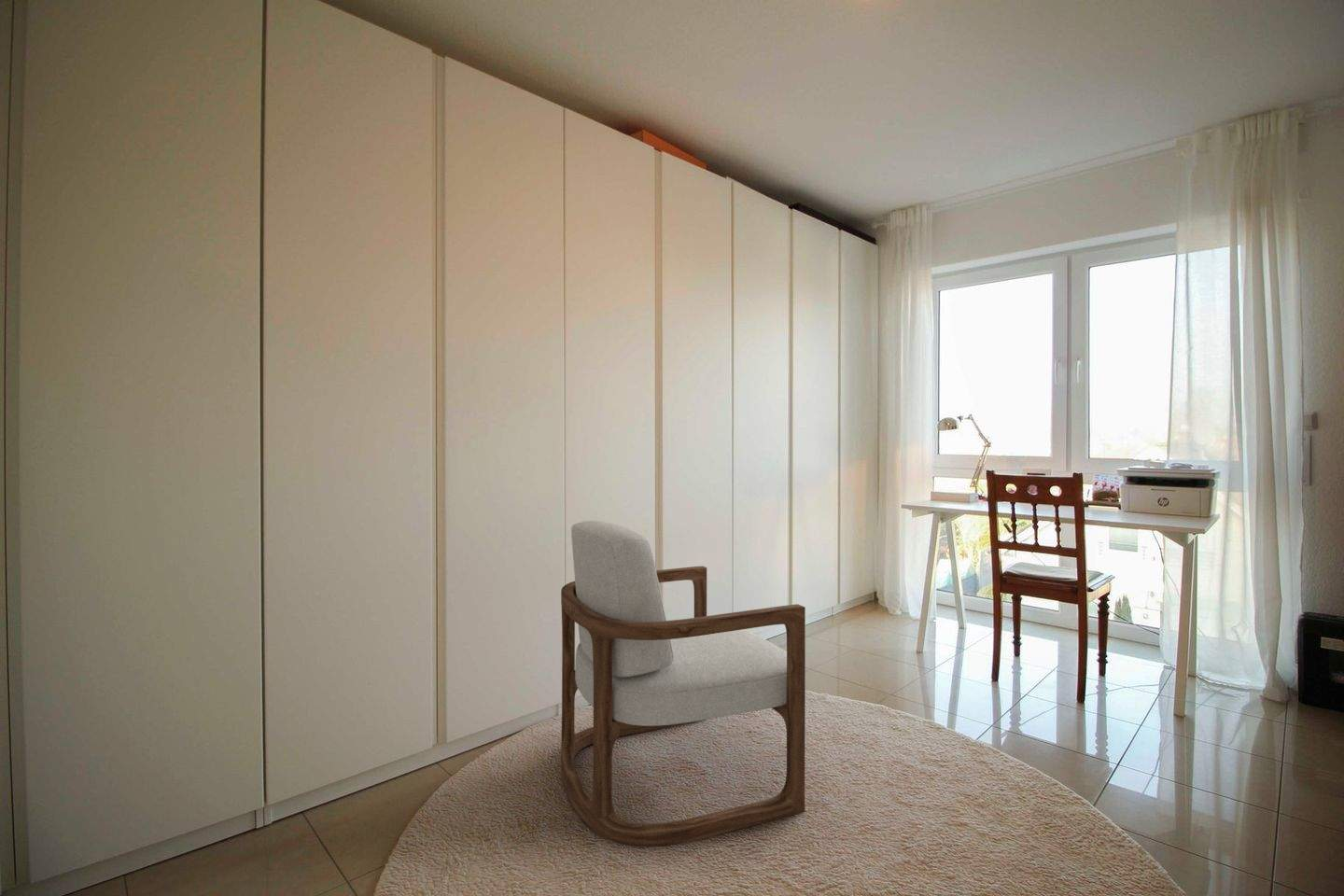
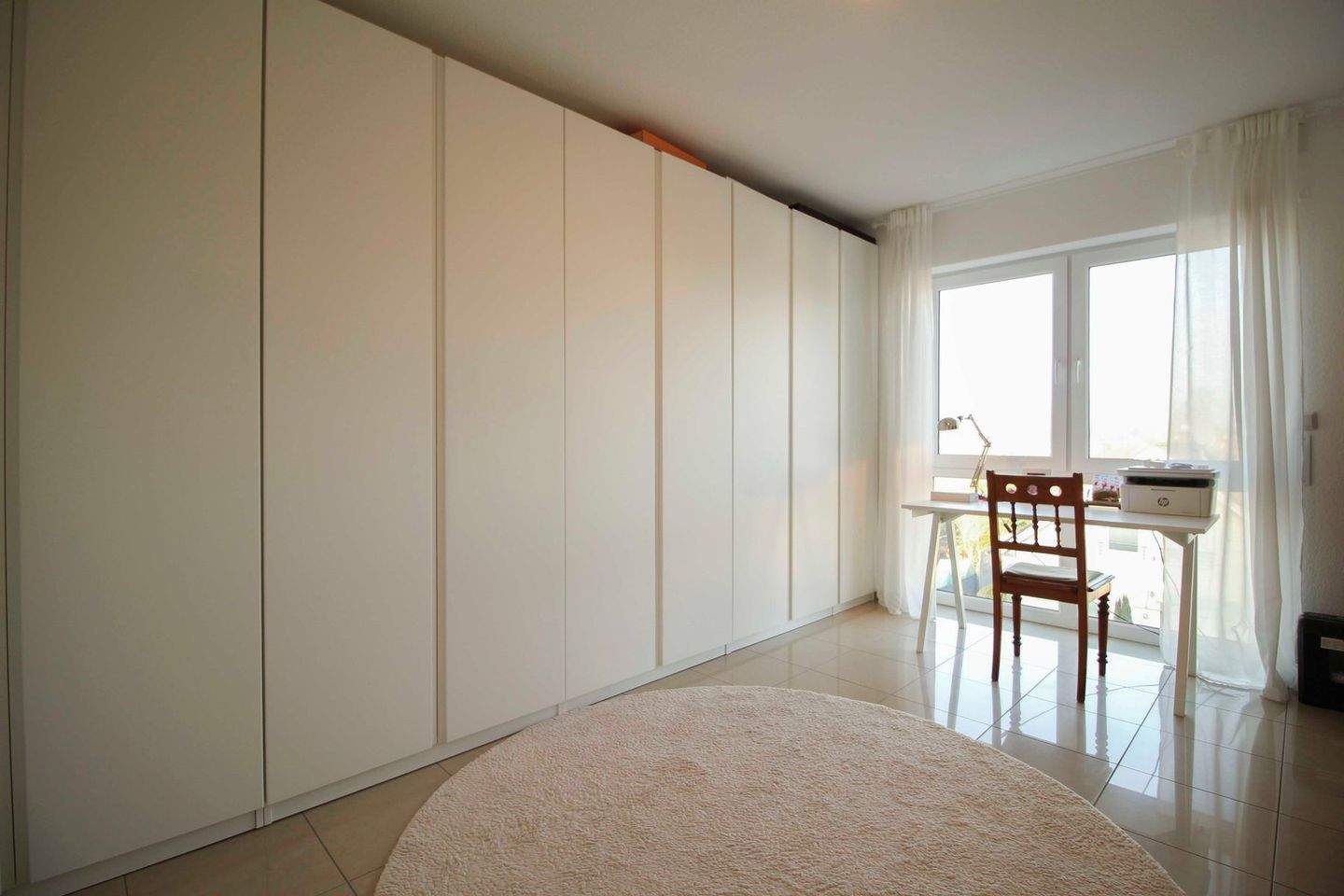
- armchair [560,520,806,848]
